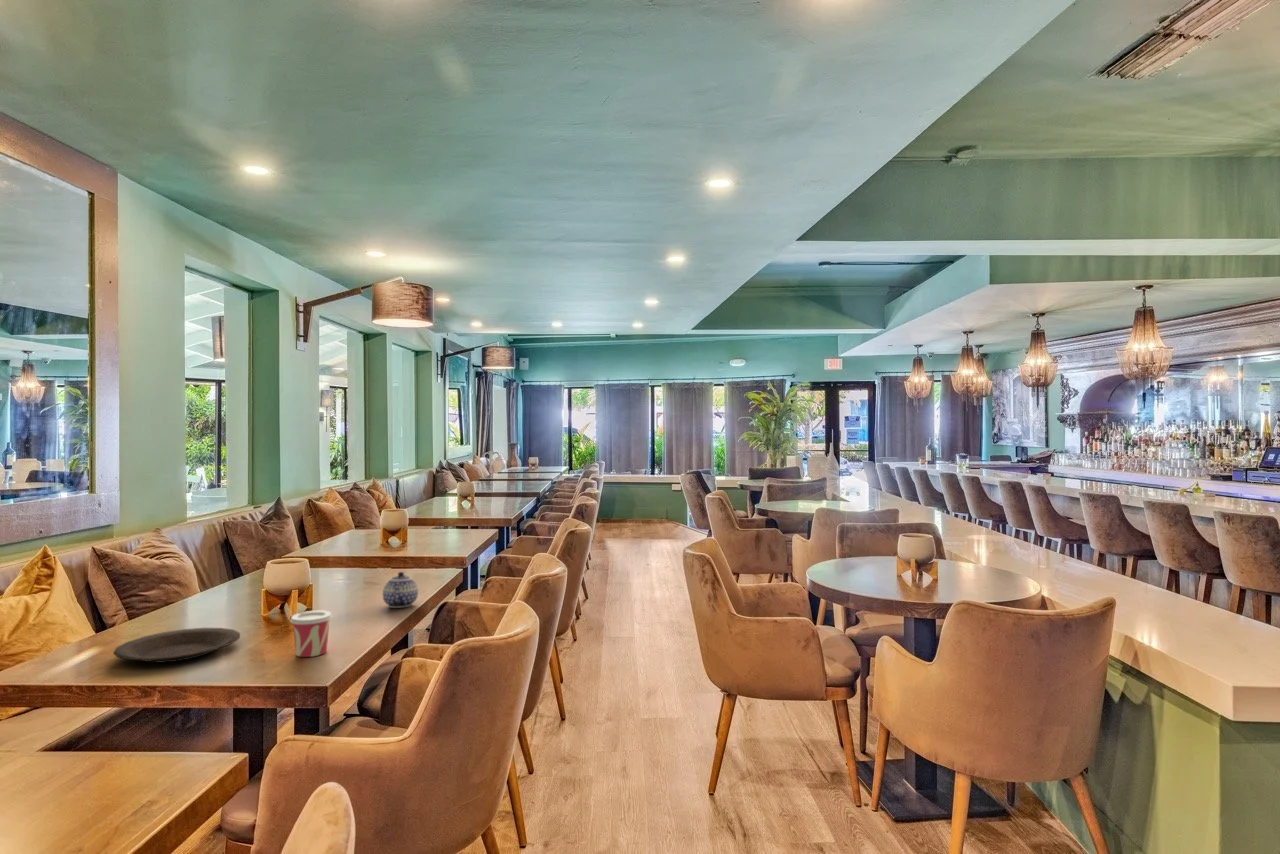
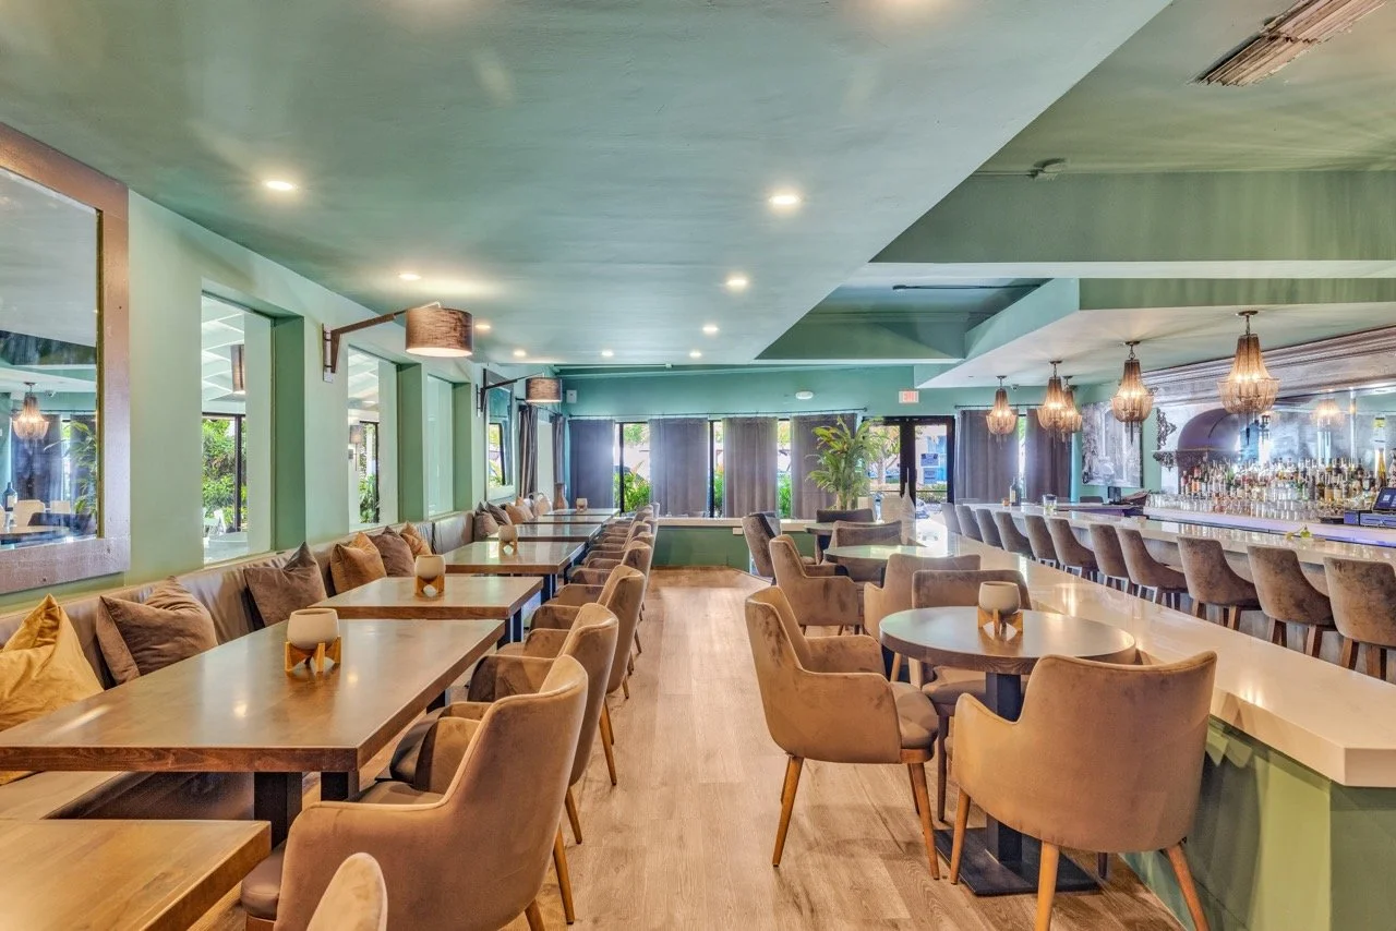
- cup [289,610,334,658]
- teapot [382,571,419,609]
- plate [112,627,241,664]
